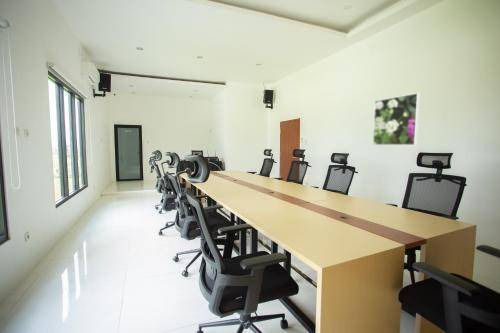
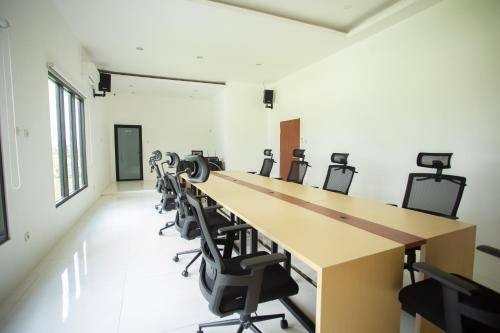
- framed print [372,92,420,146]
